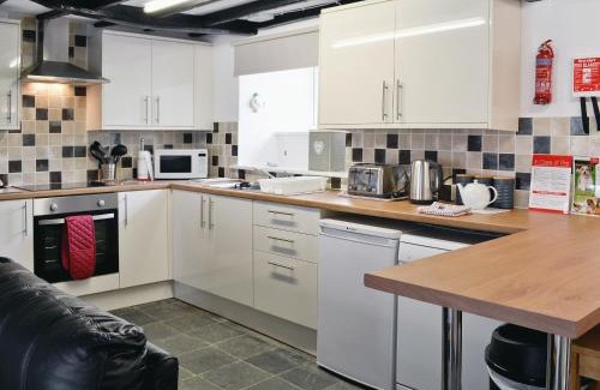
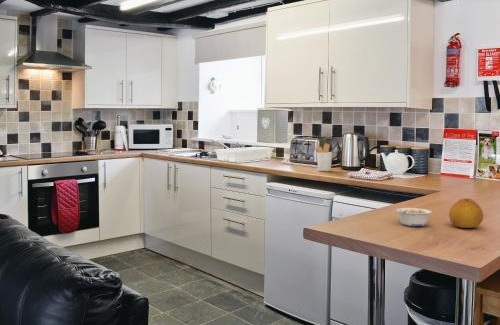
+ fruit [448,197,484,229]
+ utensil holder [310,142,333,172]
+ legume [395,207,433,227]
